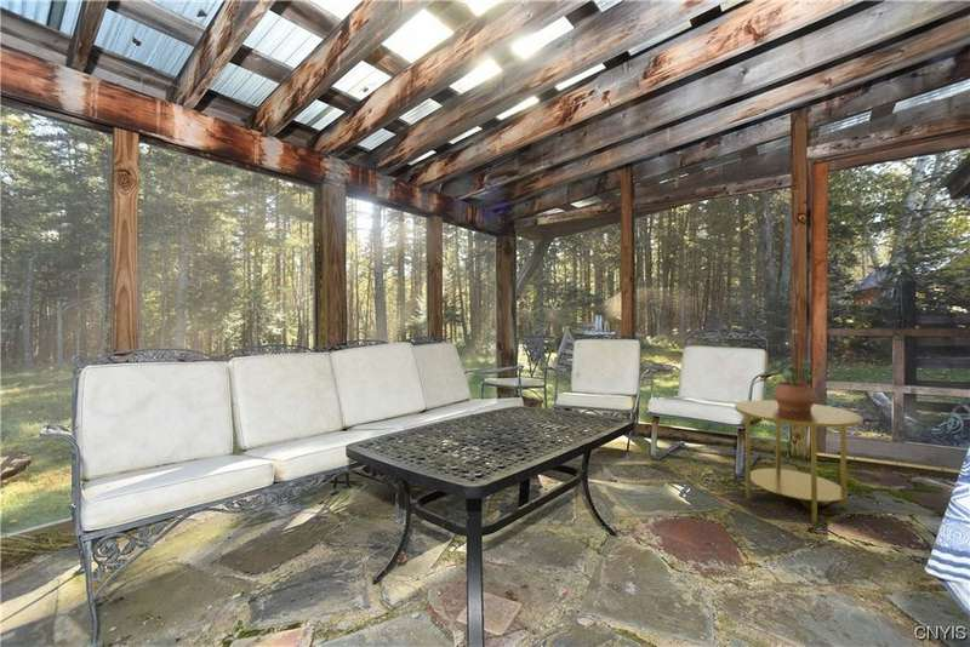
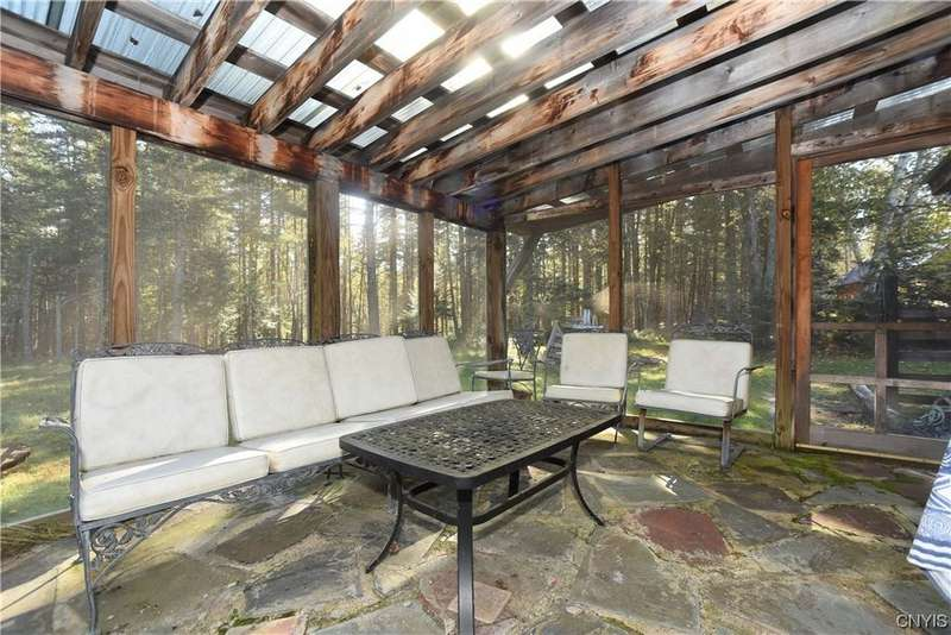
- side table [734,399,865,523]
- potted plant [761,359,820,412]
